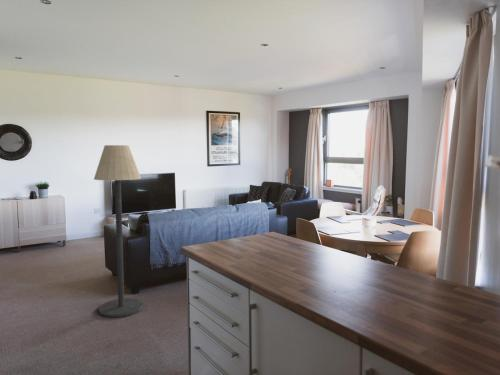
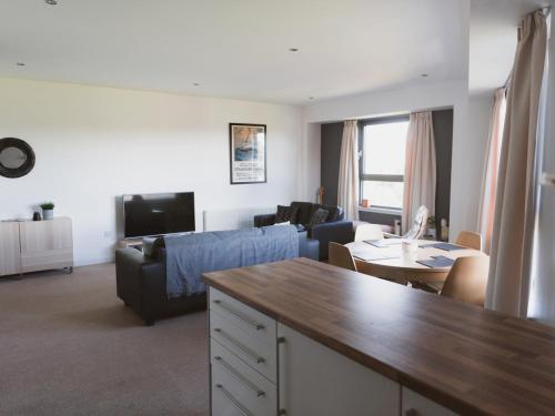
- floor lamp [93,144,144,318]
